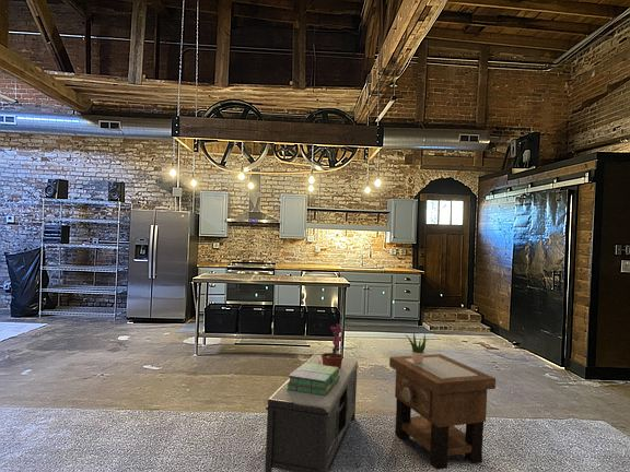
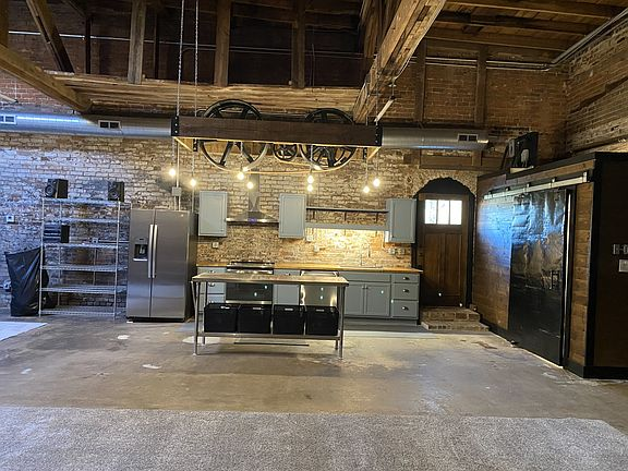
- potted plant [318,323,345,369]
- potted plant [405,331,428,363]
- stack of books [287,362,340,396]
- side table [388,353,497,471]
- bench [264,354,360,472]
